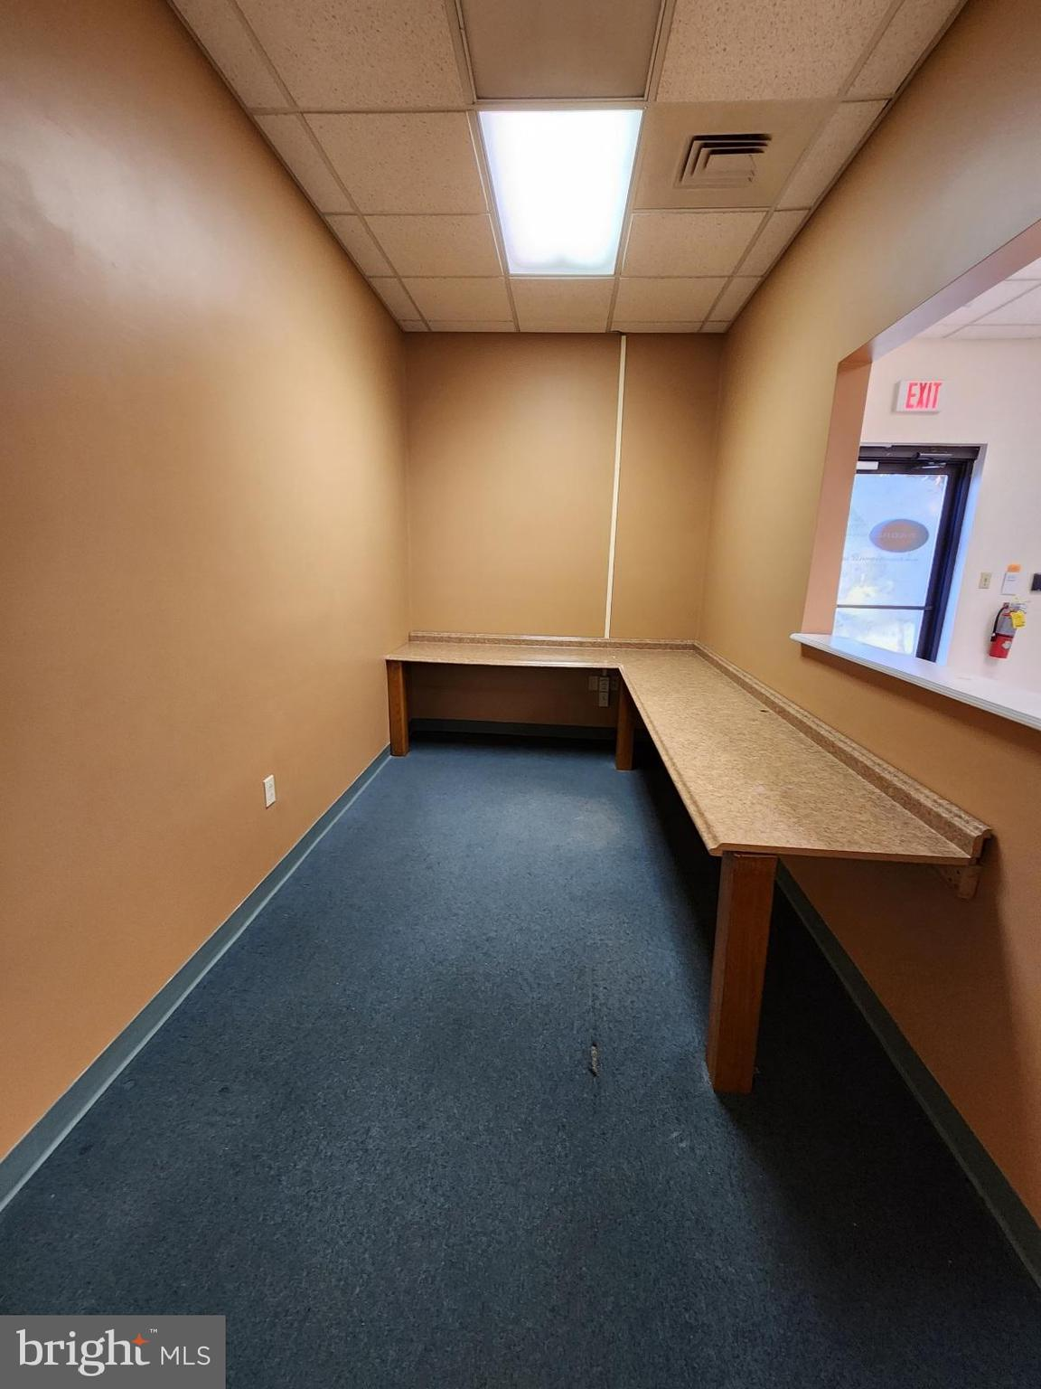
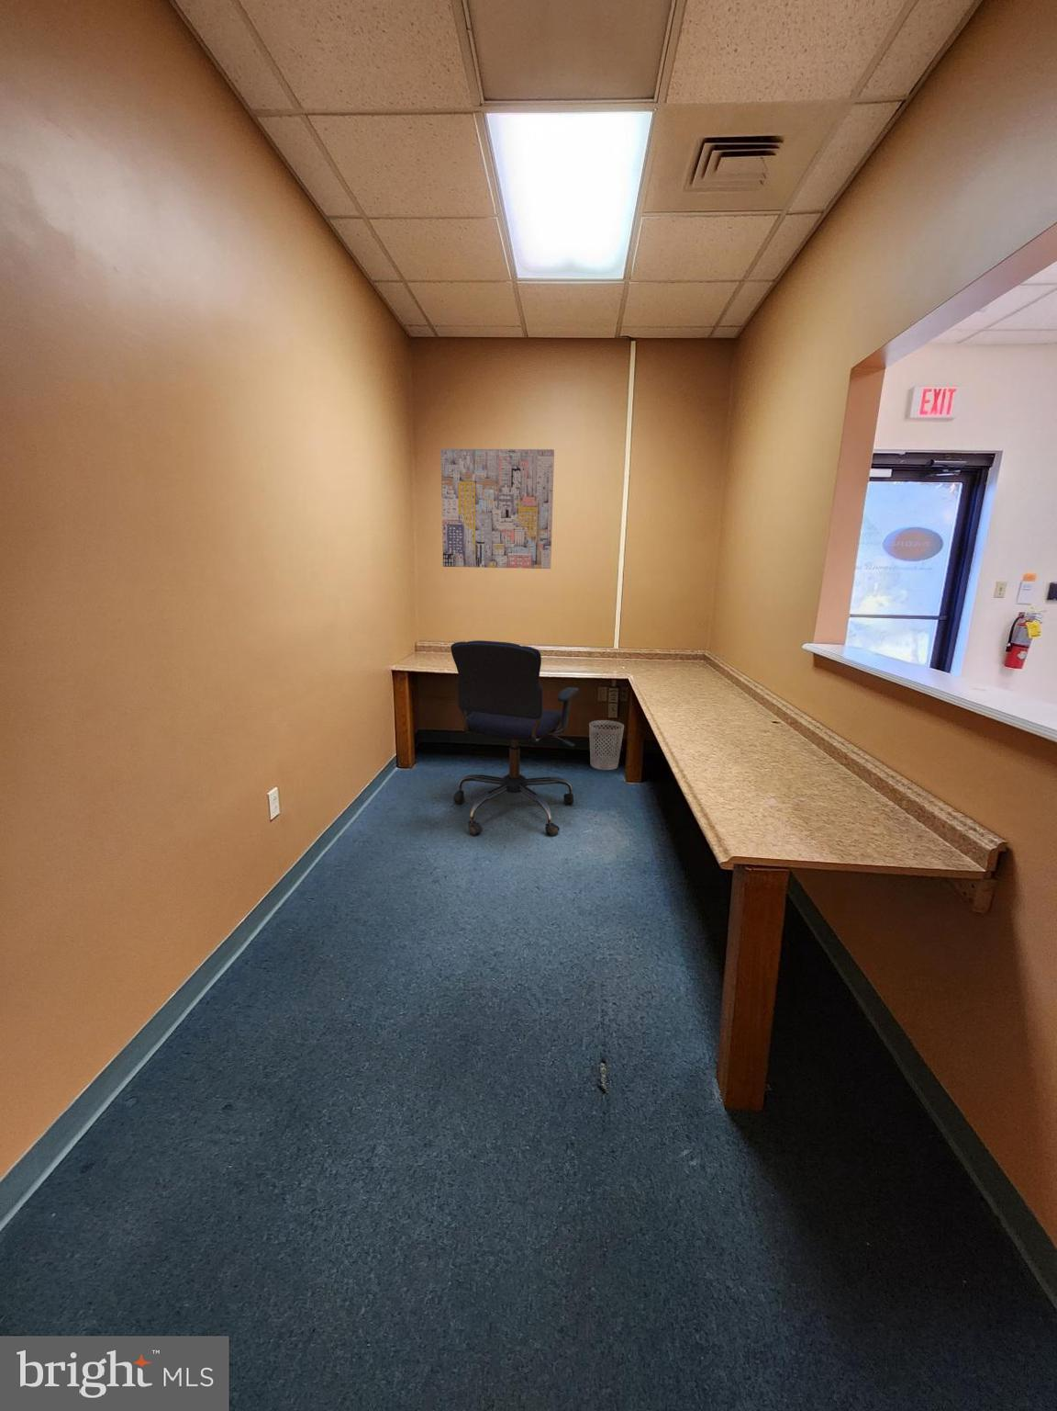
+ wastebasket [588,719,625,771]
+ office chair [450,639,578,837]
+ wall art [440,448,555,570]
